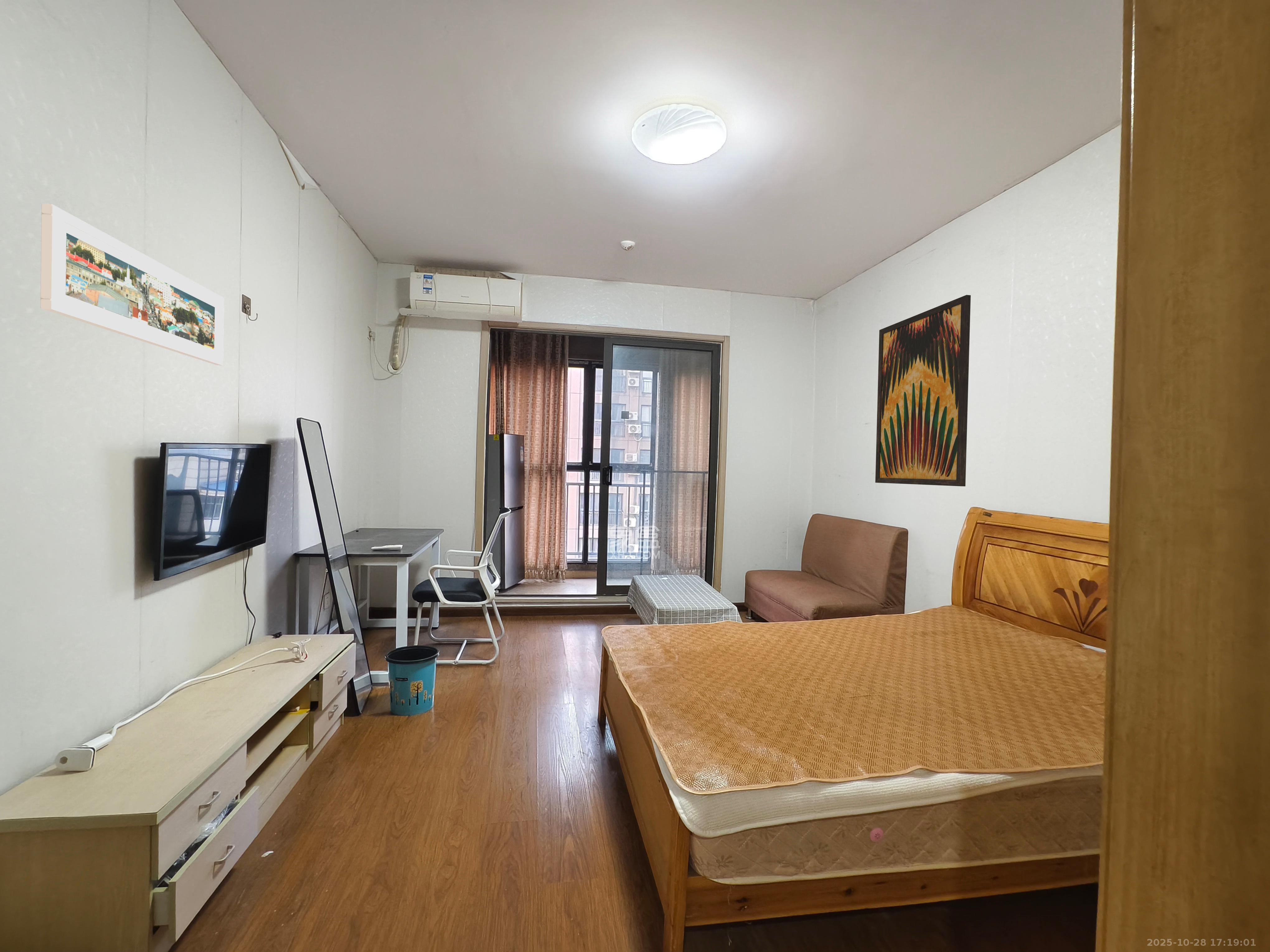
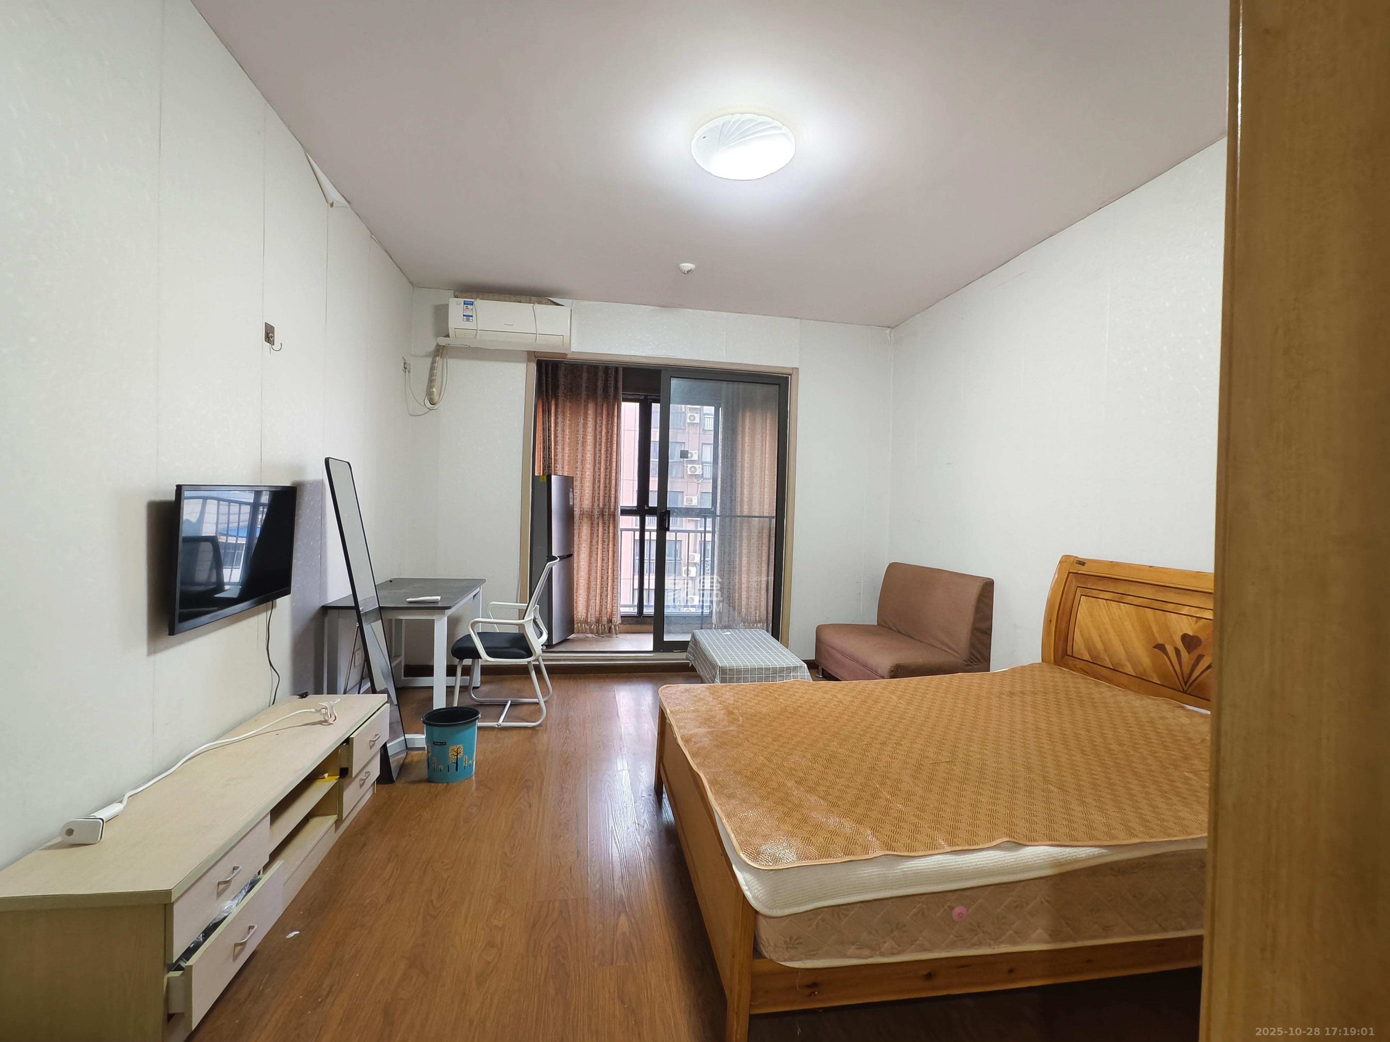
- wall art [875,295,971,487]
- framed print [40,203,224,366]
